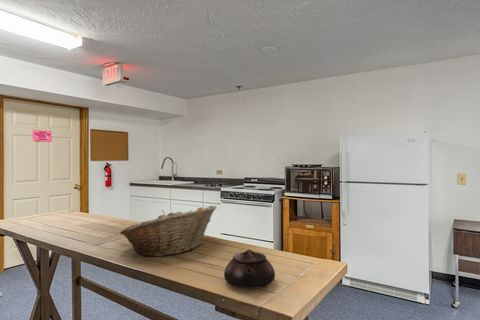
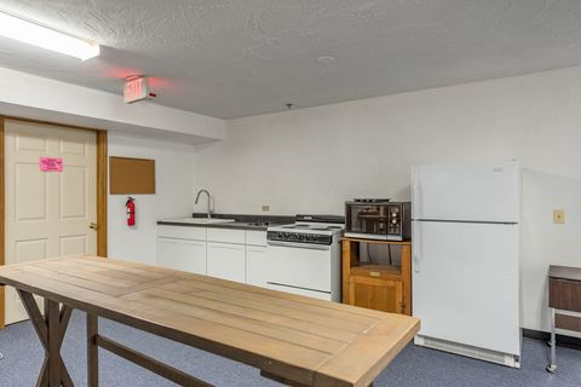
- fruit basket [119,205,217,258]
- teapot [223,248,276,290]
